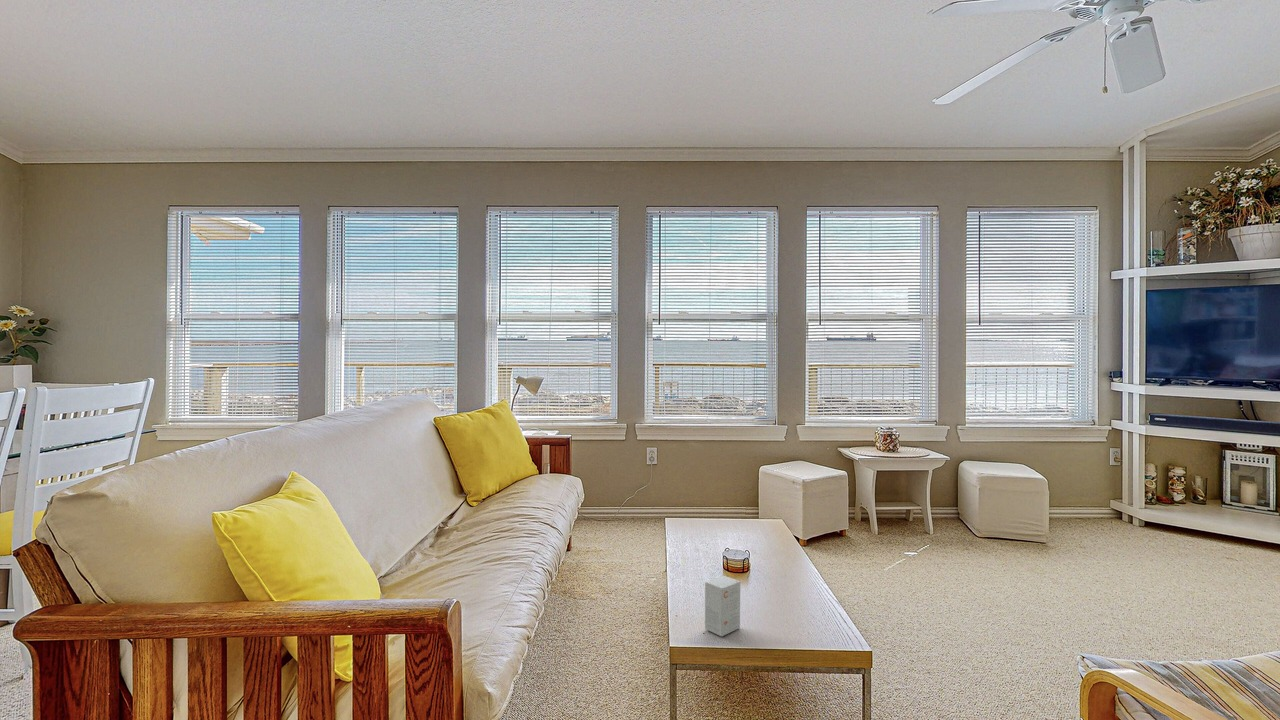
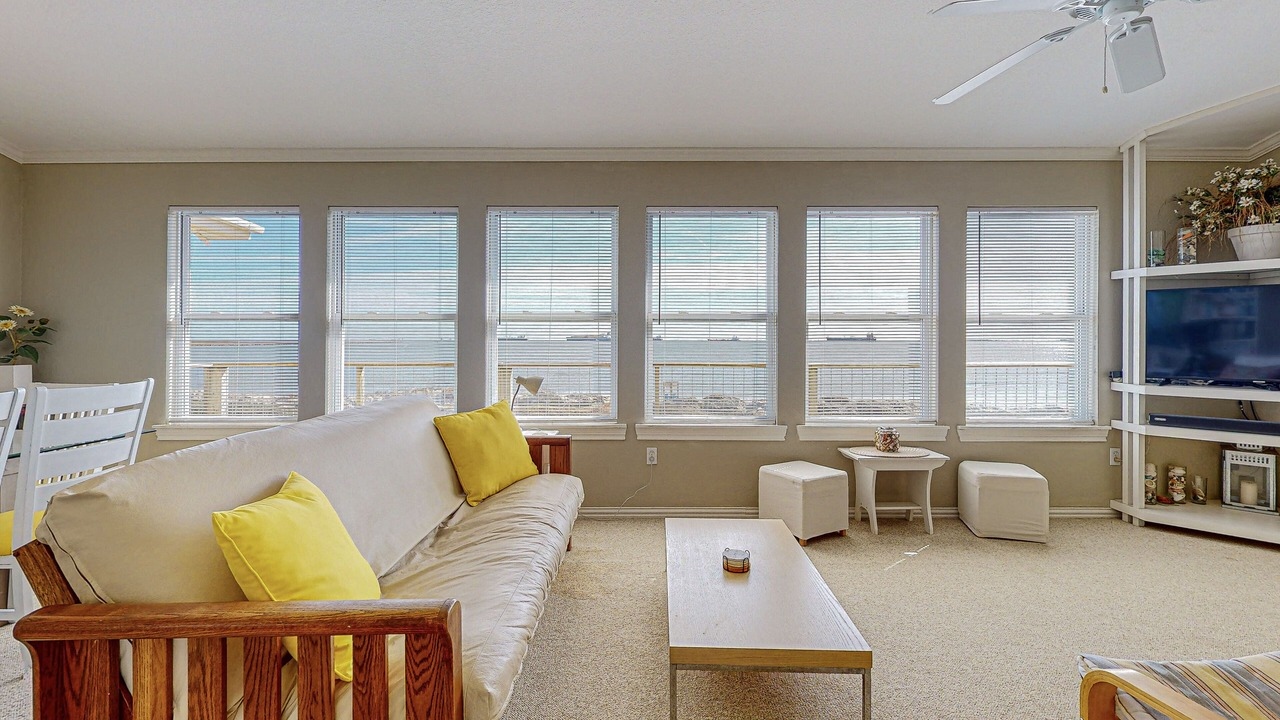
- small box [704,575,741,637]
